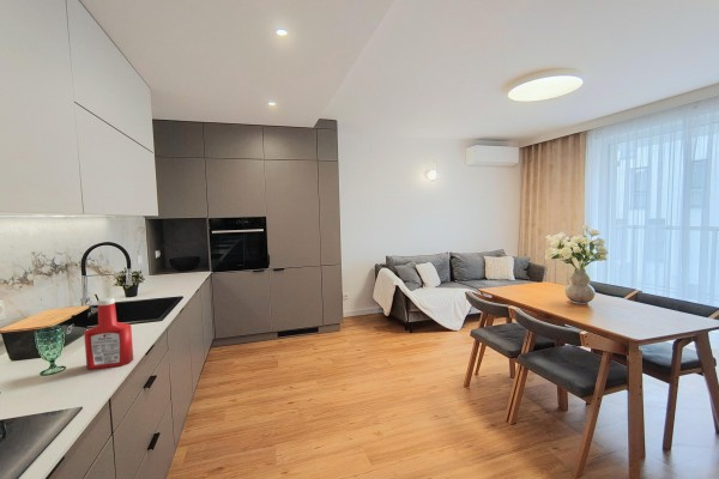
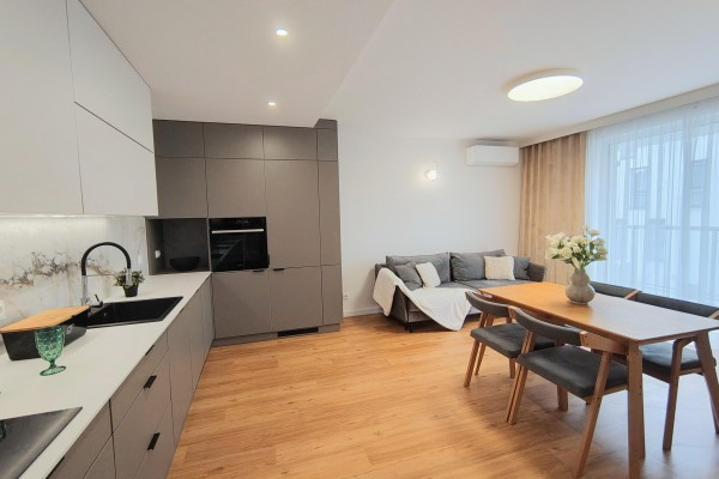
- soap bottle [83,297,134,370]
